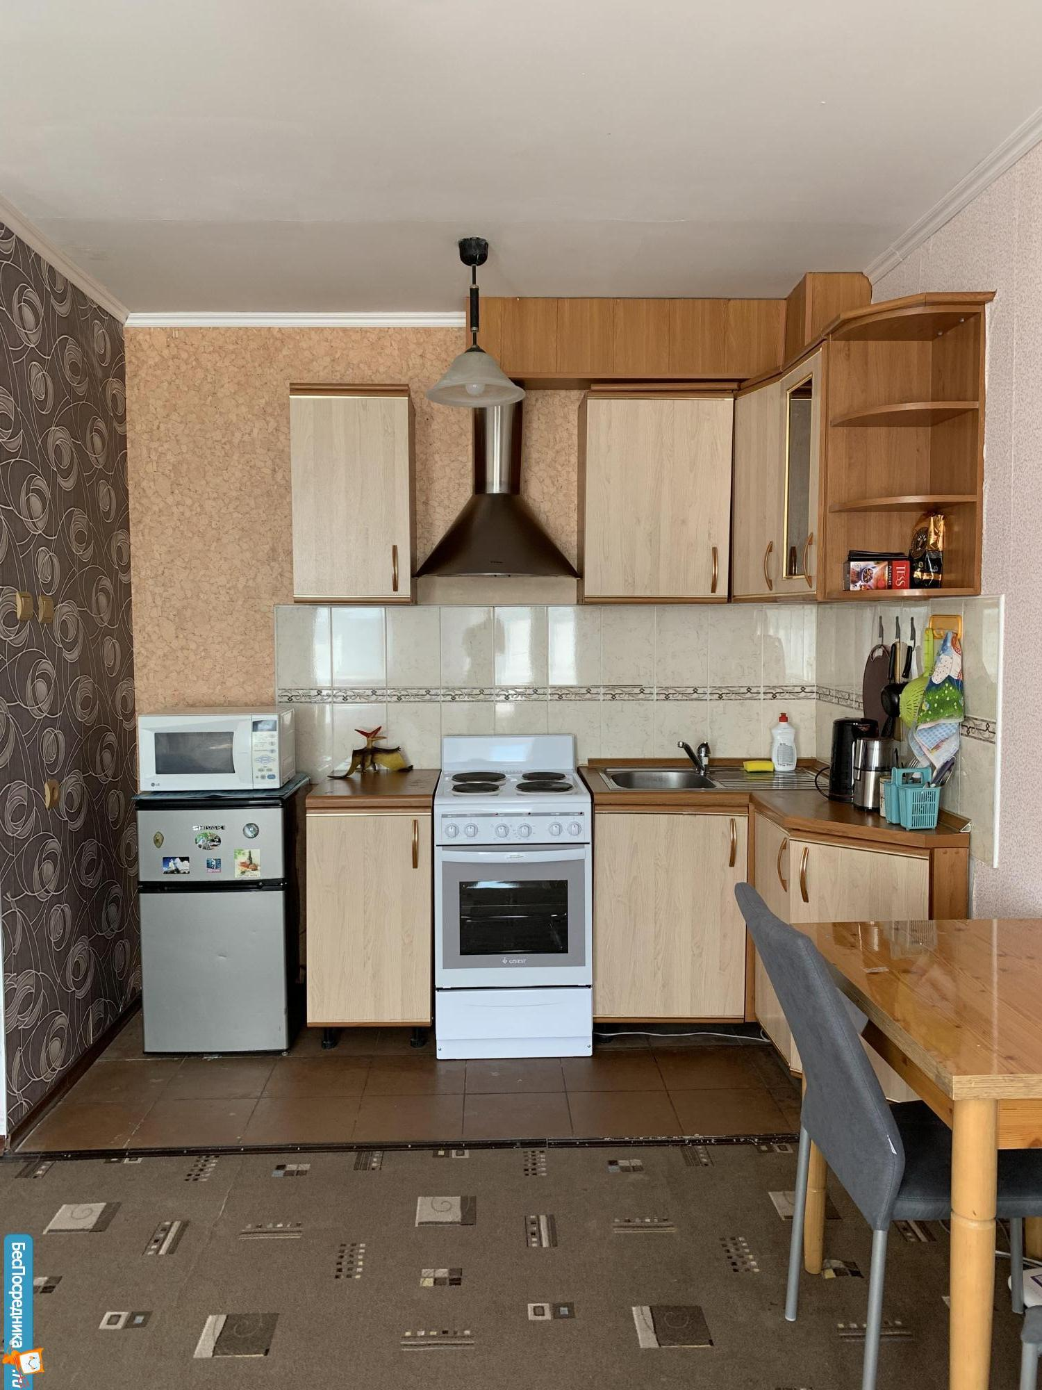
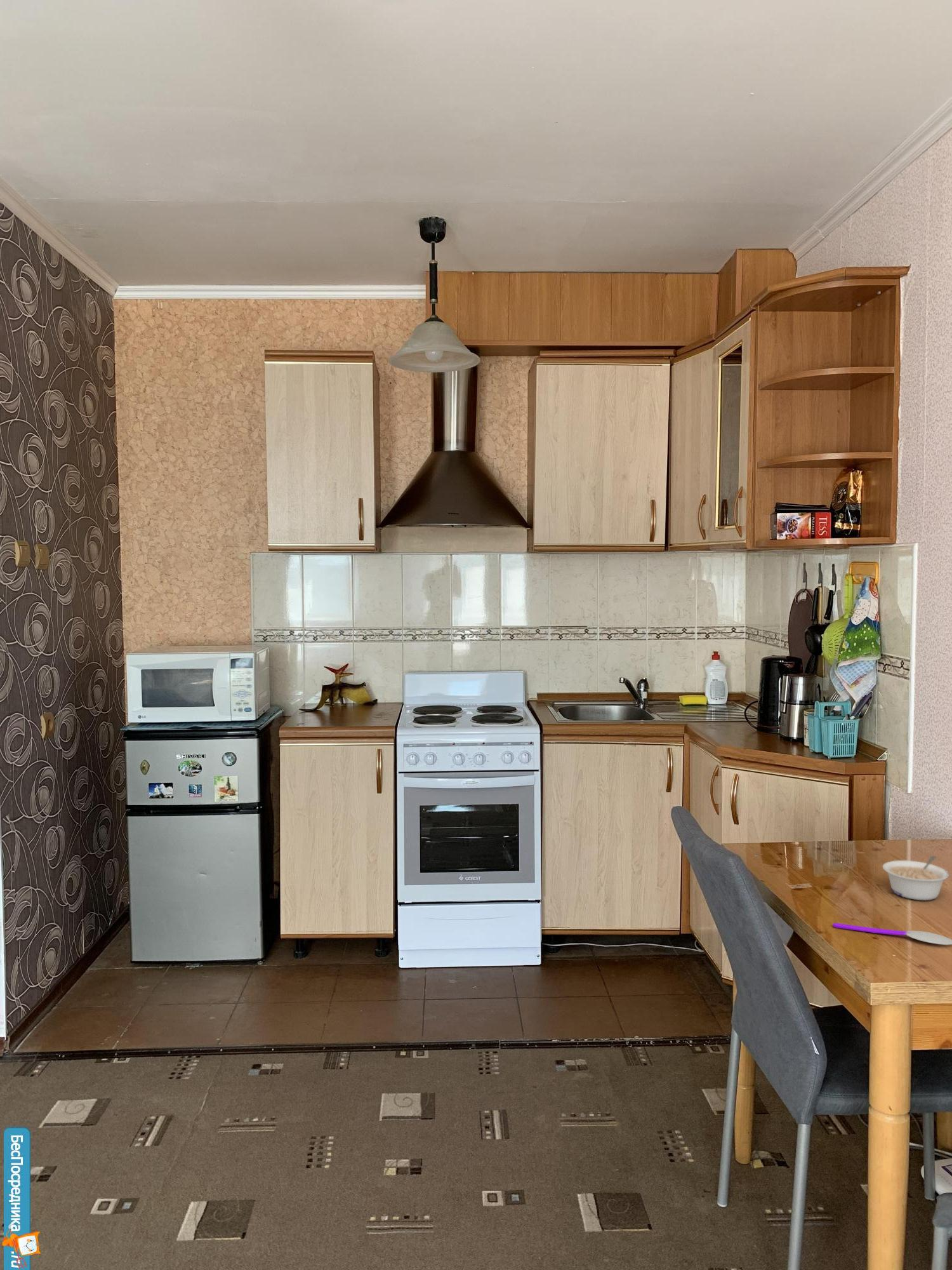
+ spoon [832,922,952,946]
+ legume [882,855,950,901]
